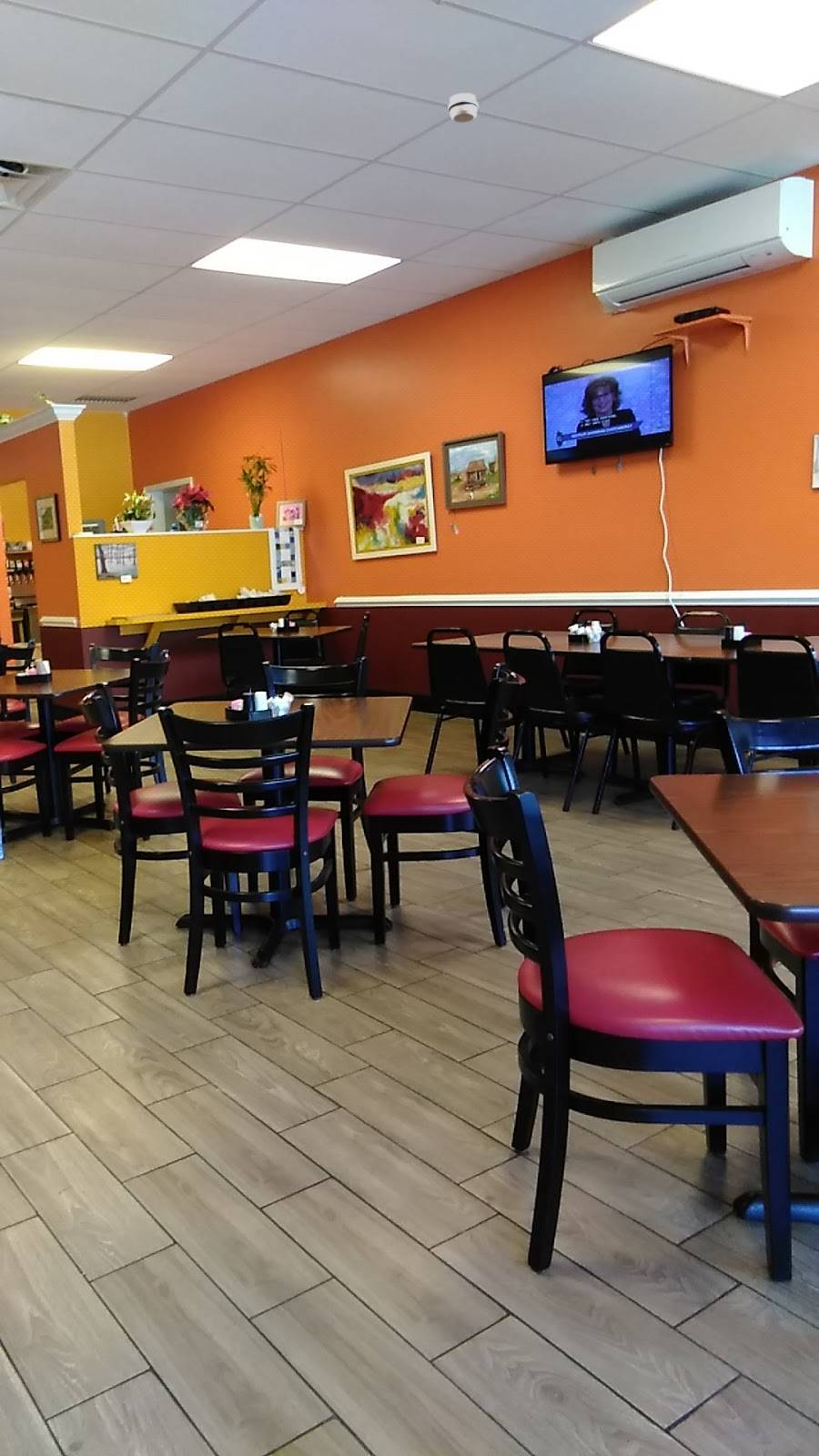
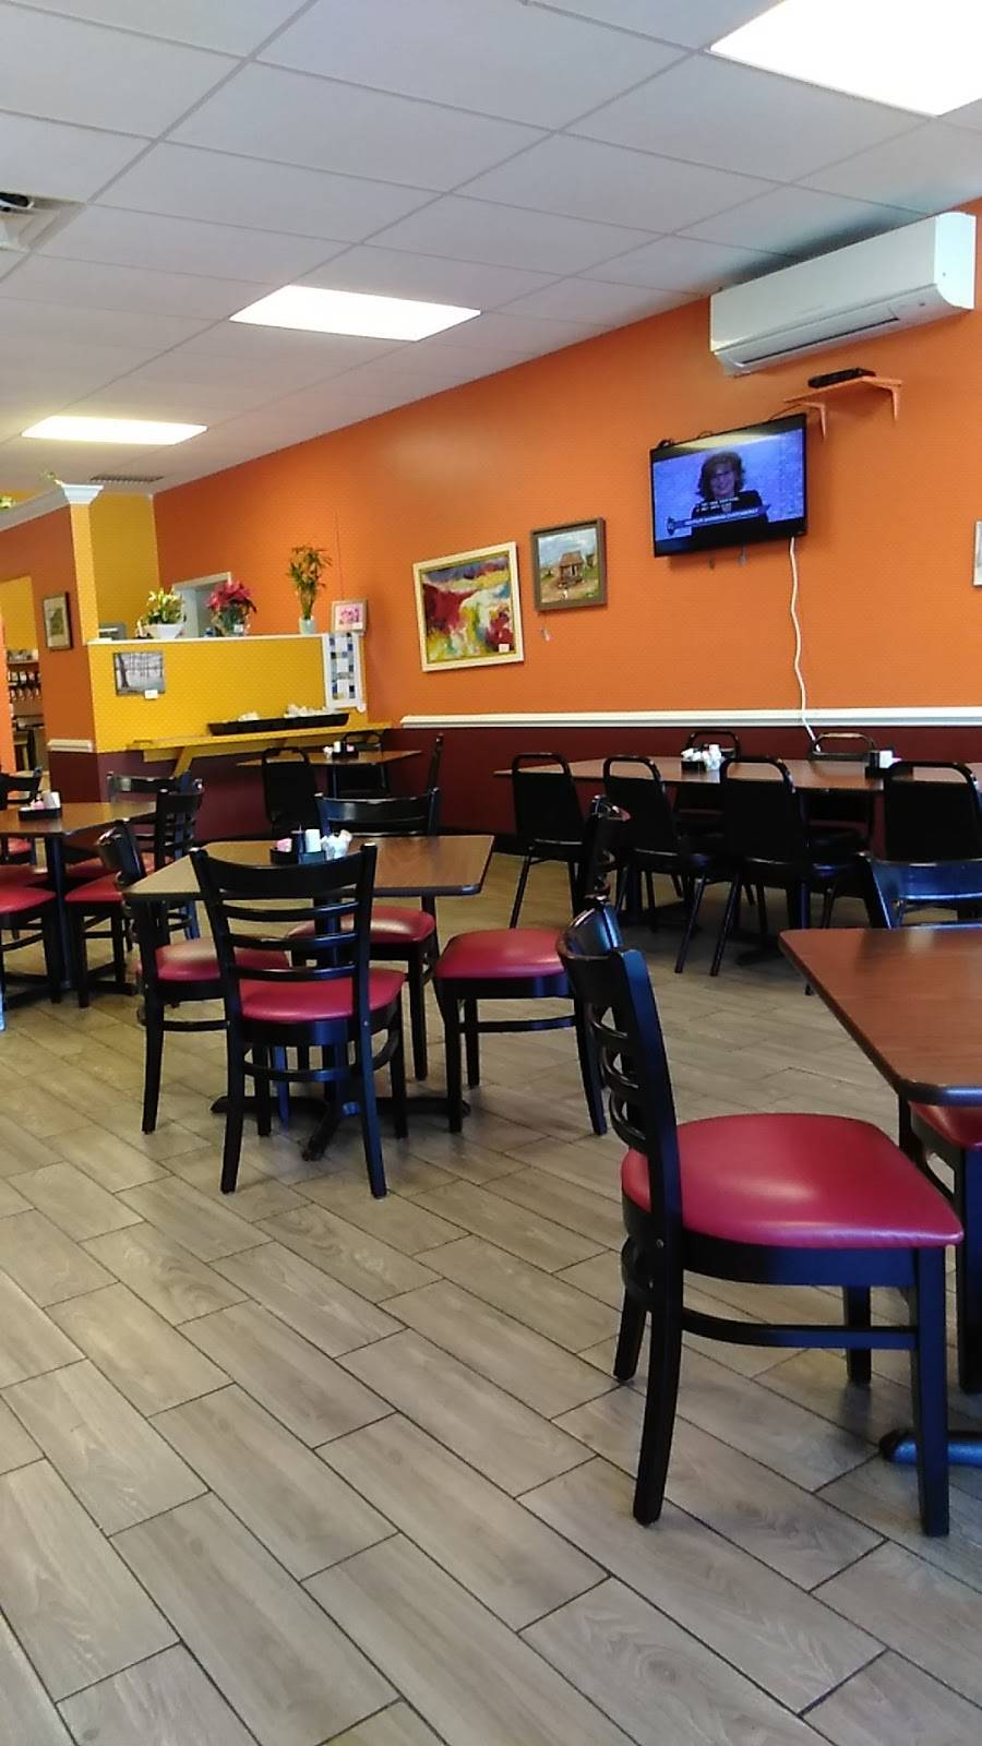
- smoke detector [447,92,480,124]
